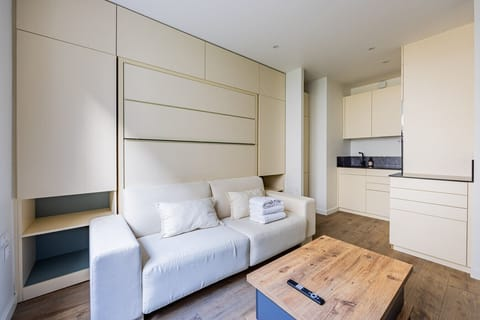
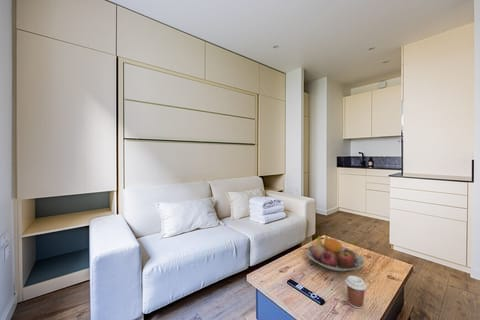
+ fruit bowl [305,235,365,272]
+ coffee cup [344,275,367,310]
